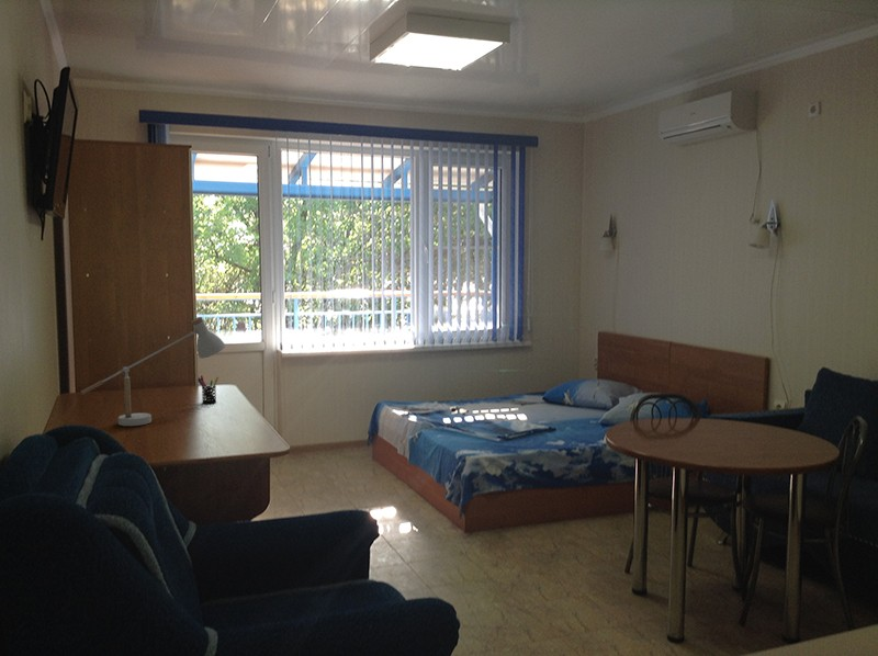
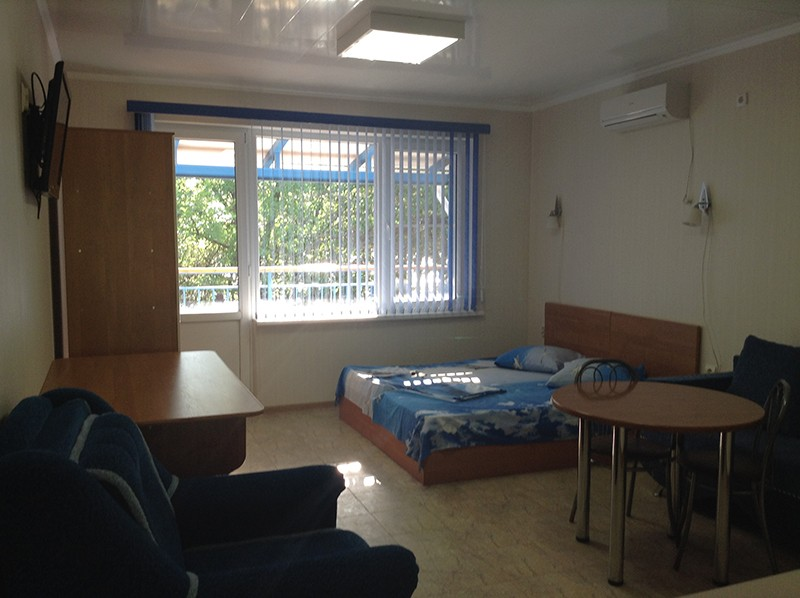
- pen holder [196,374,219,405]
- desk lamp [80,316,226,427]
